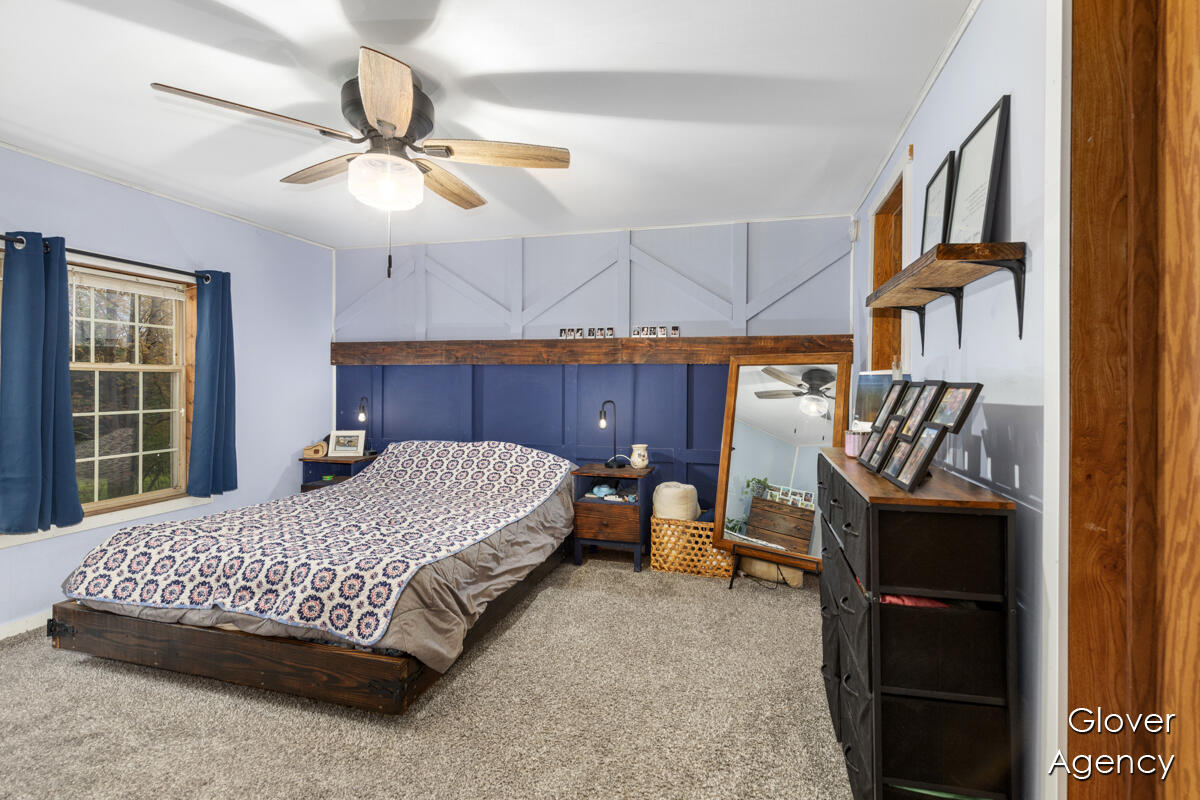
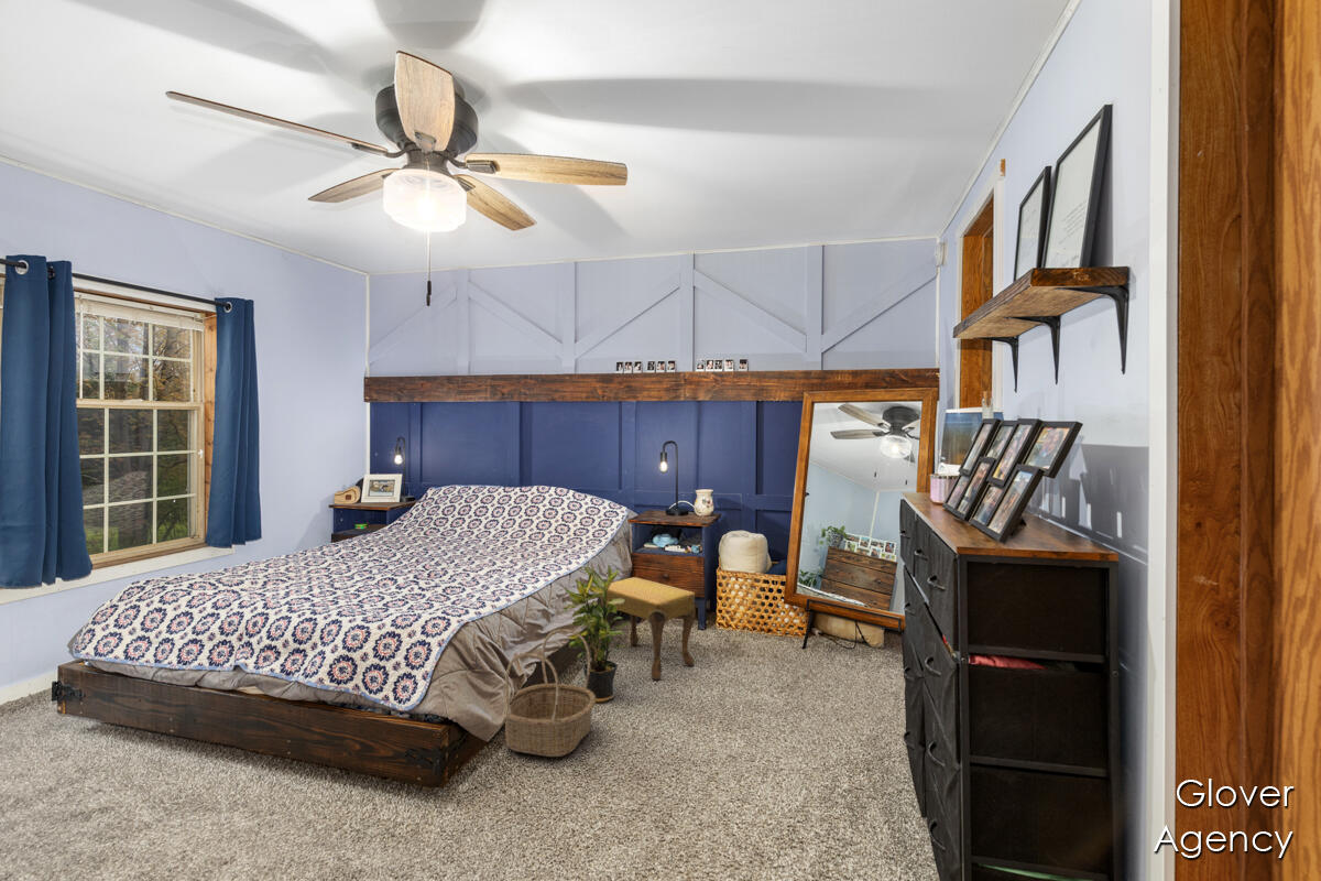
+ basket [504,628,596,758]
+ footstool [596,576,697,681]
+ potted plant [561,564,631,704]
